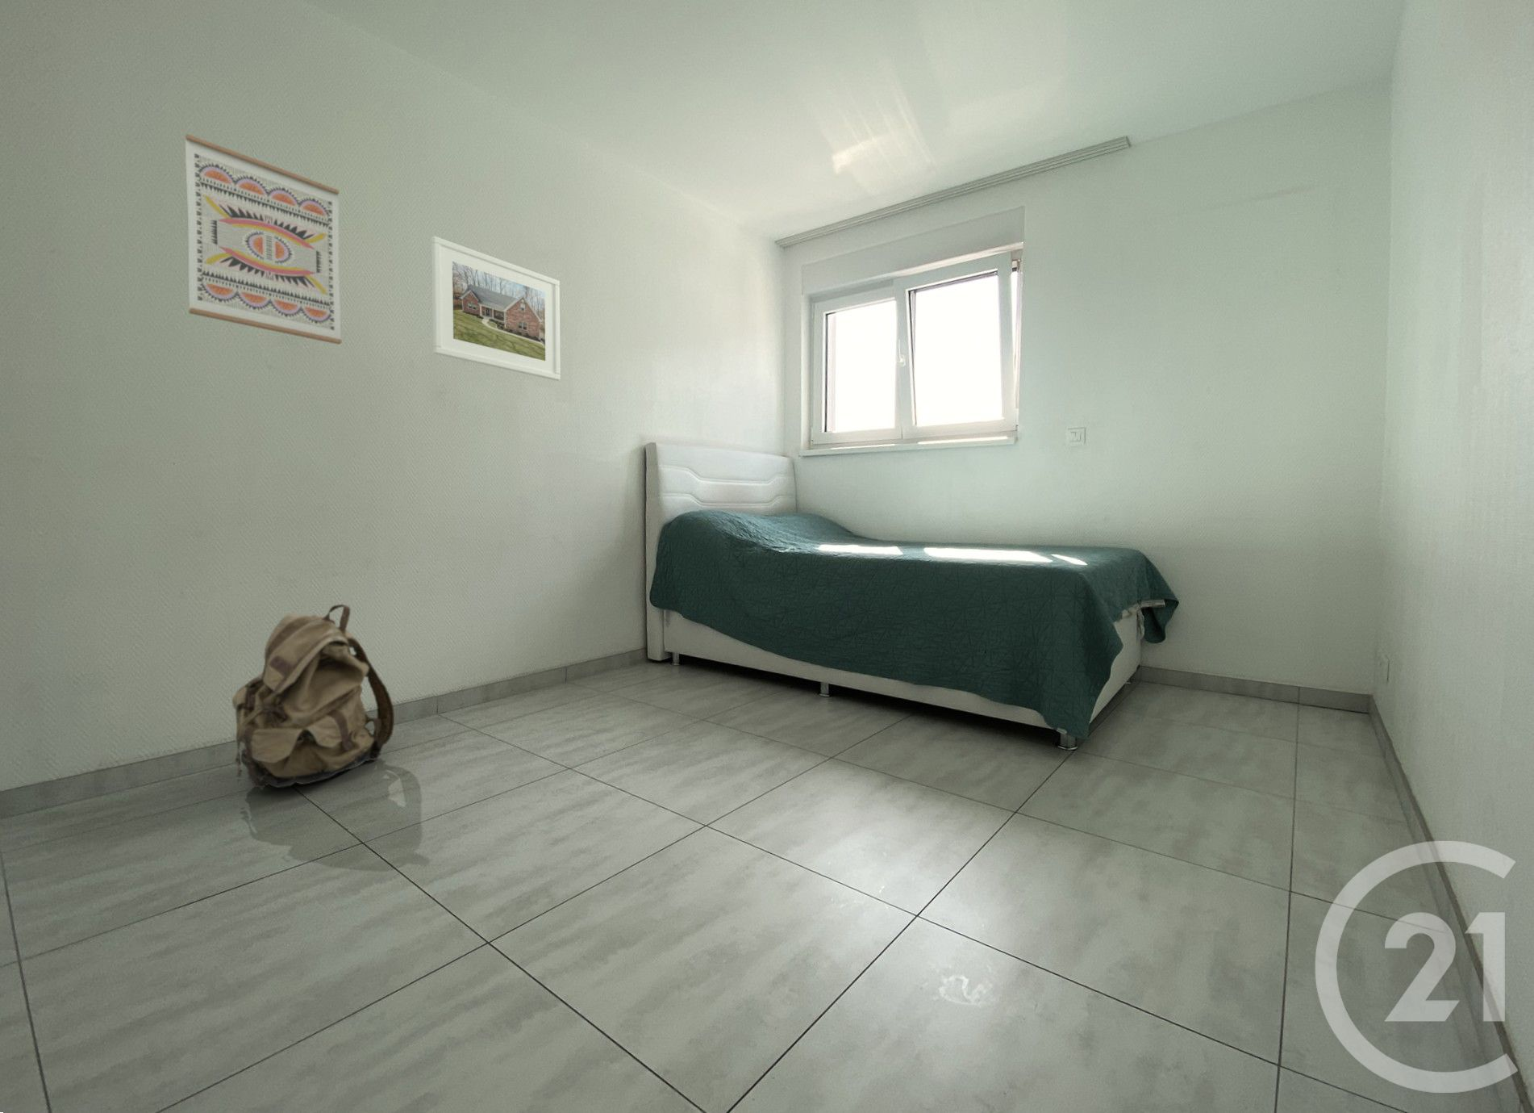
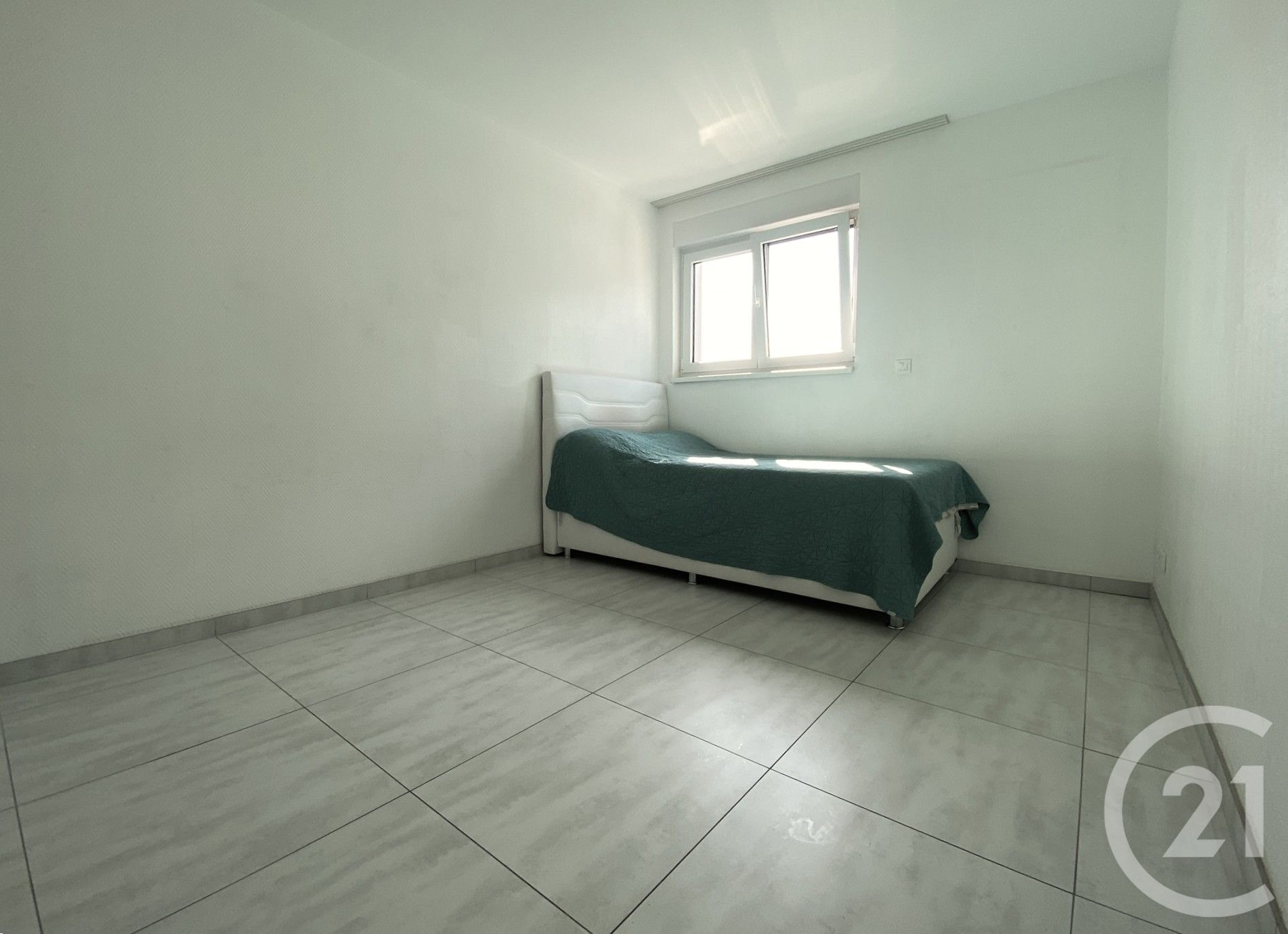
- wall art [183,133,343,346]
- backpack [231,604,395,791]
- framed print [431,236,561,381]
